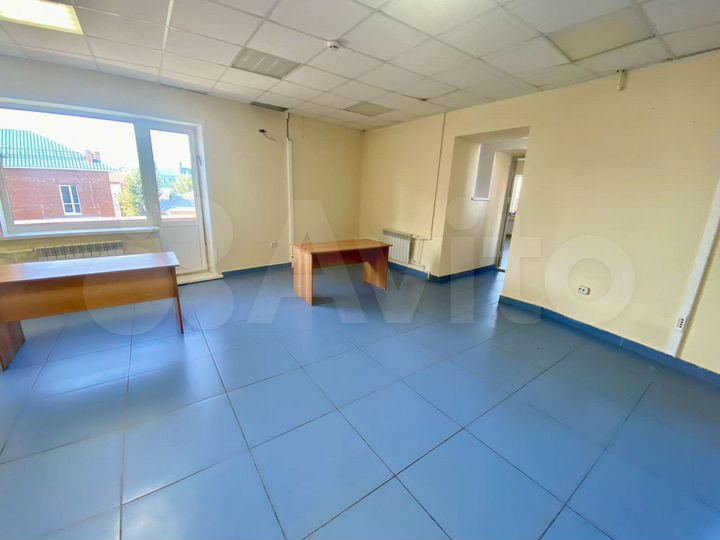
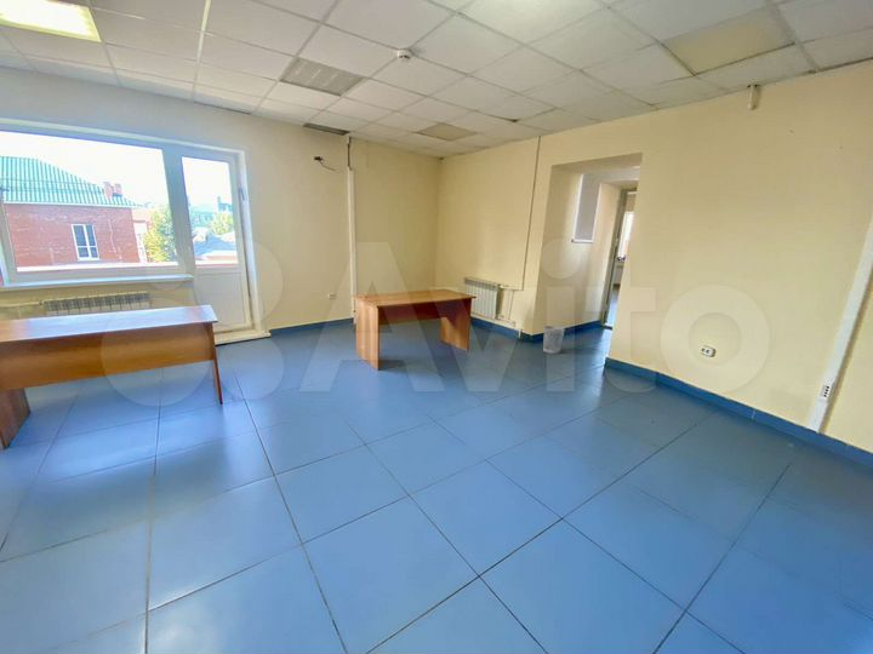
+ wastebasket [542,325,566,355]
